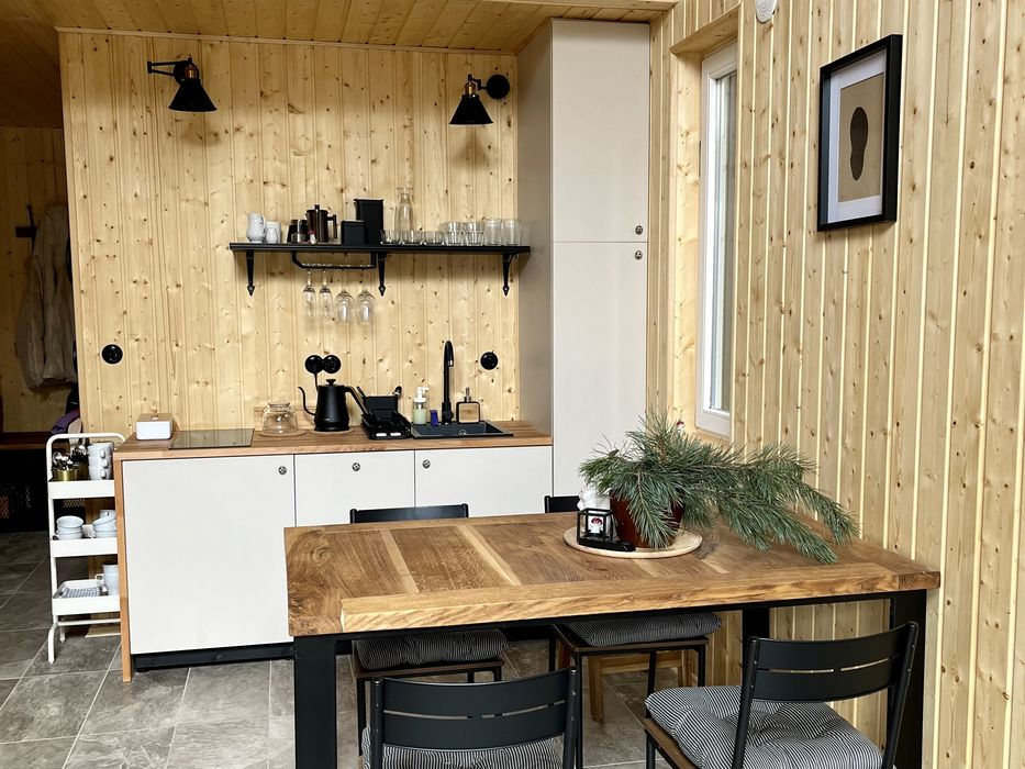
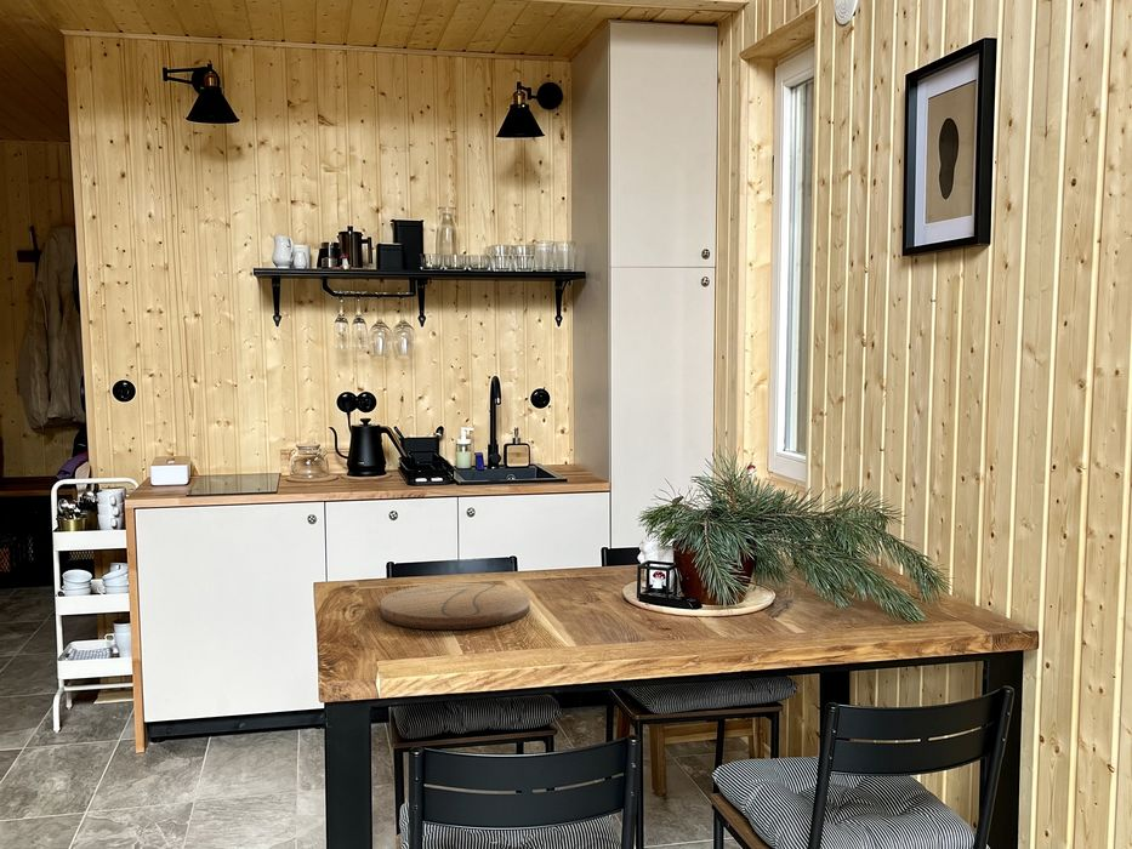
+ cutting board [379,581,531,631]
